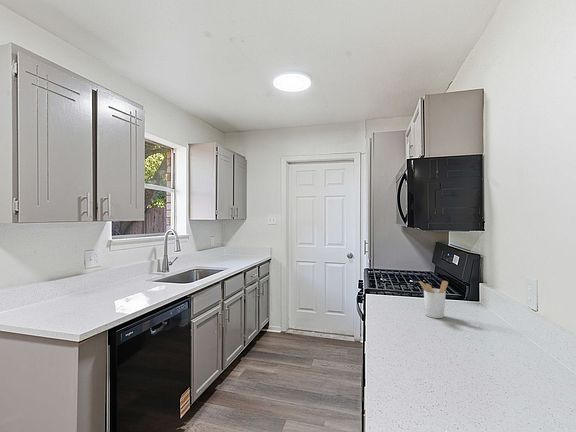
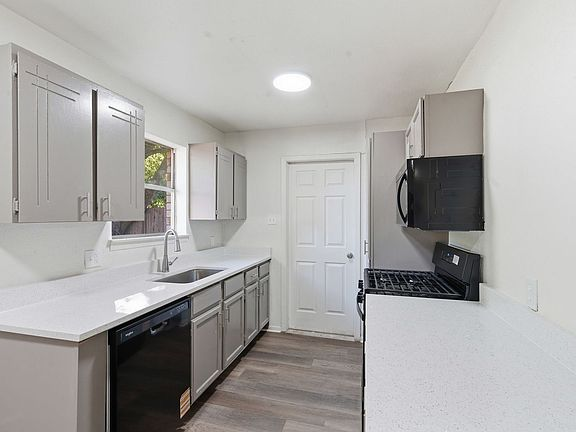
- utensil holder [417,280,449,319]
